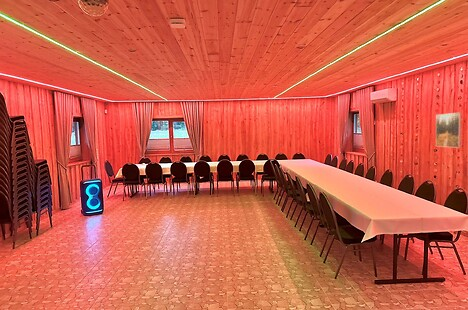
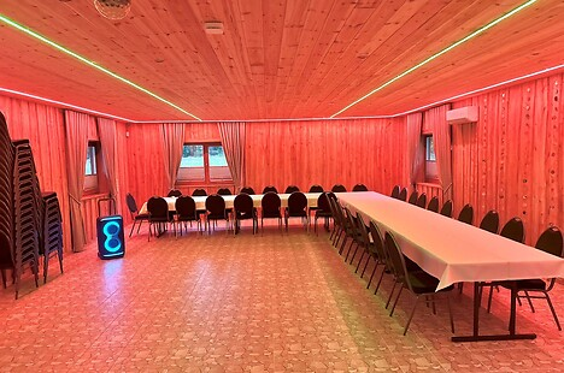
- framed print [435,112,462,149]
